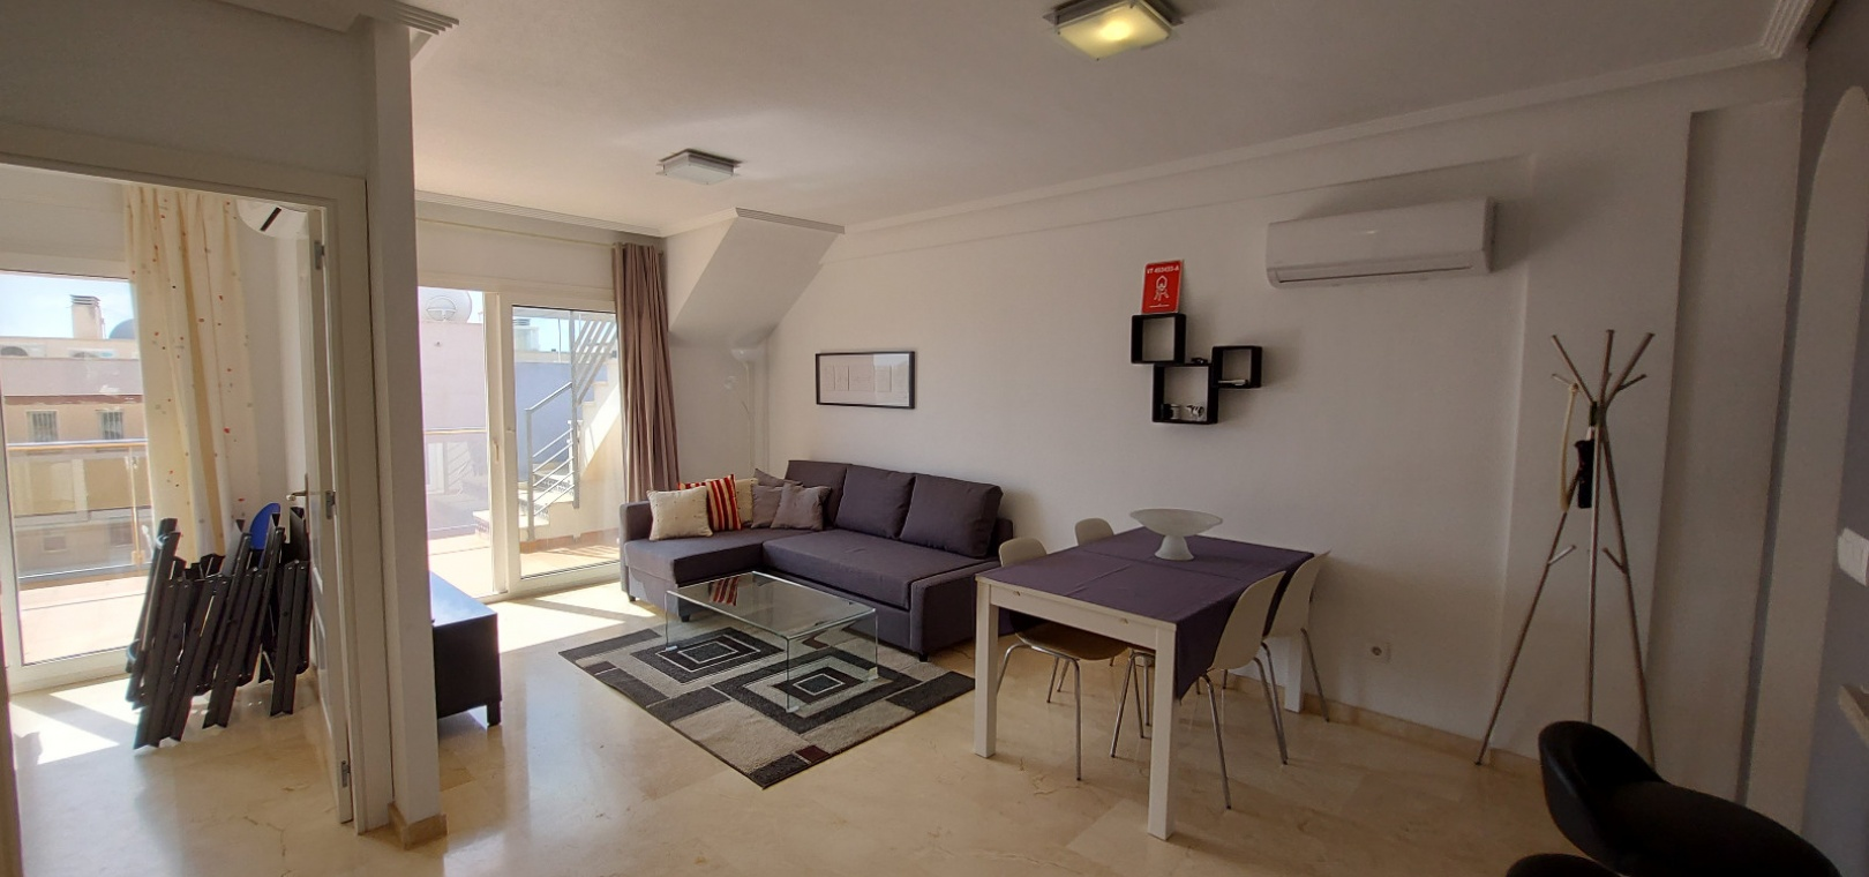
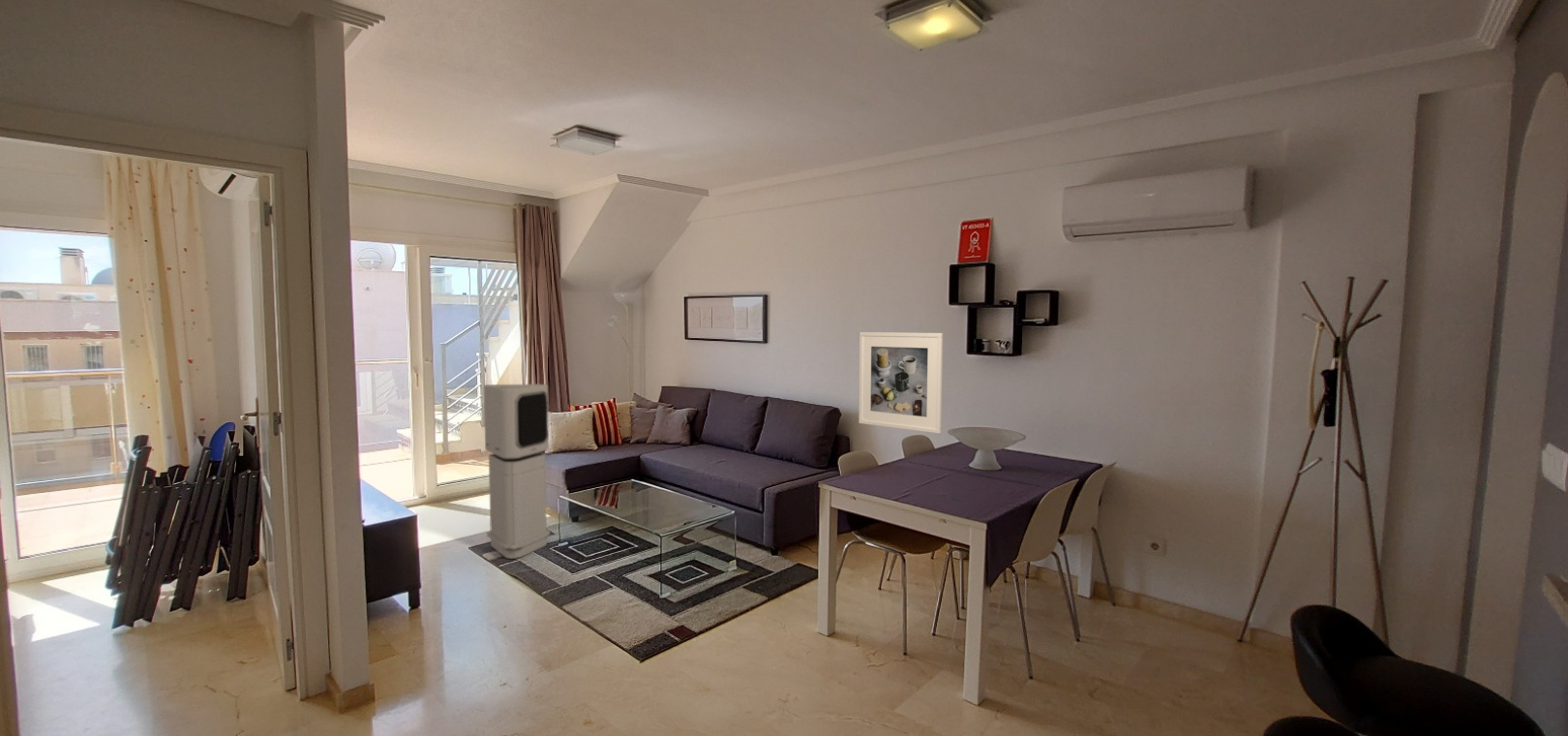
+ air purifier [483,383,551,560]
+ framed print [858,331,944,435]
